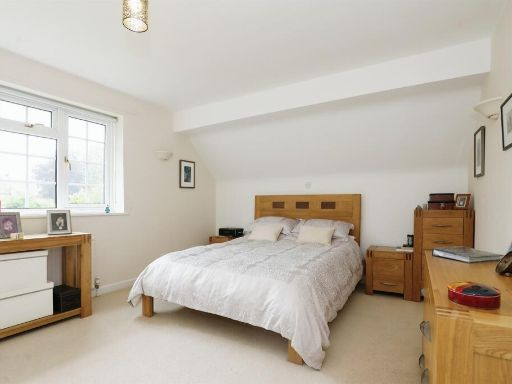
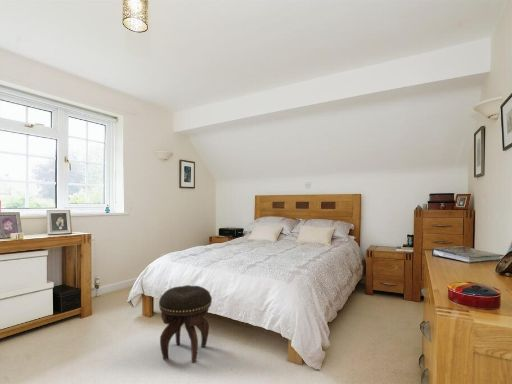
+ footstool [158,284,213,364]
